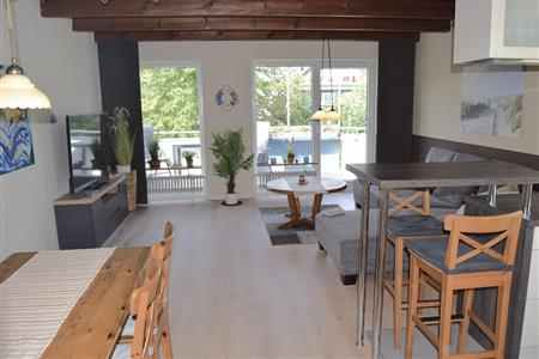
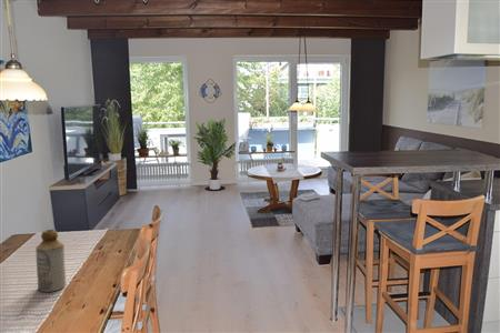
+ bottle [34,229,67,293]
